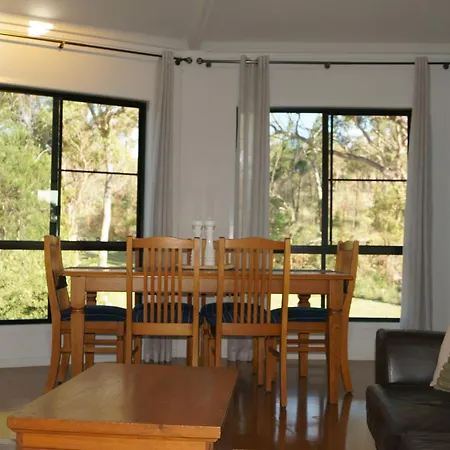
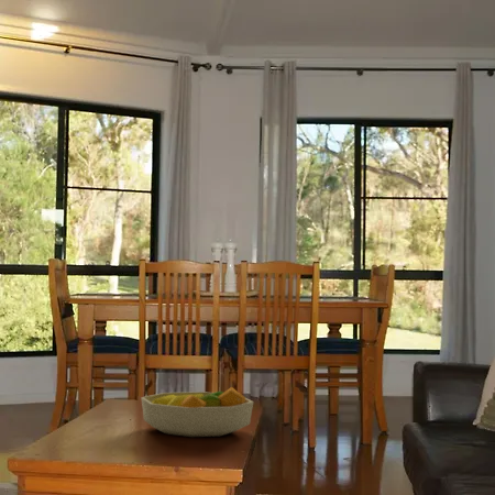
+ fruit bowl [140,386,254,438]
